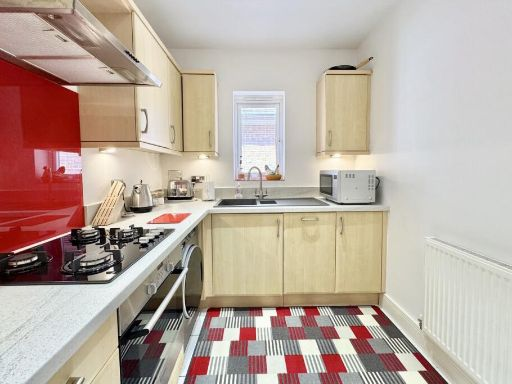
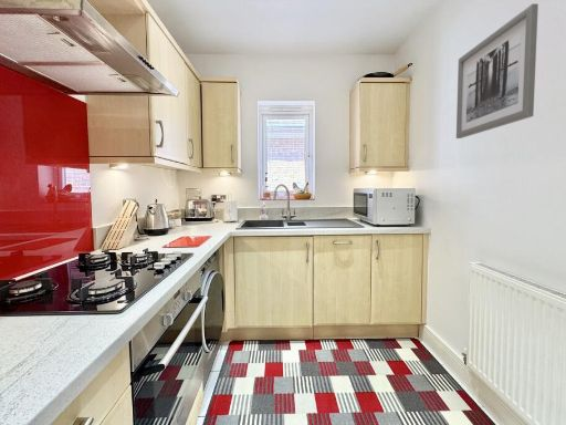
+ wall art [455,2,539,139]
